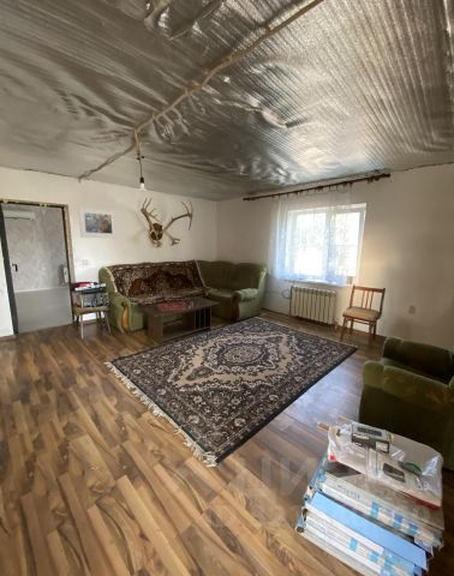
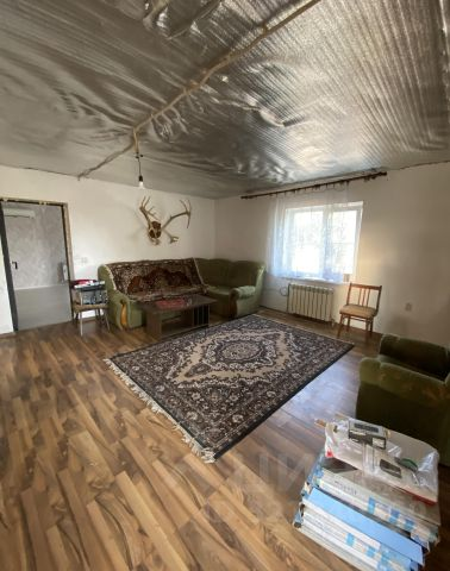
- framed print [77,206,118,239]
